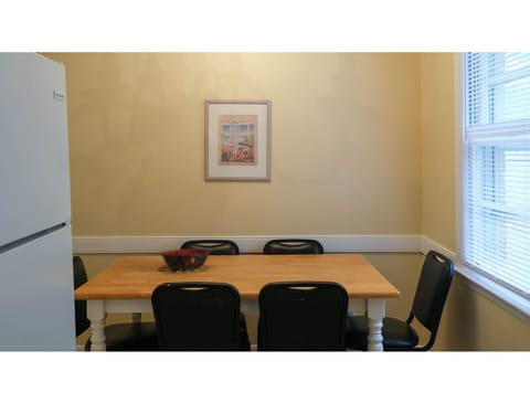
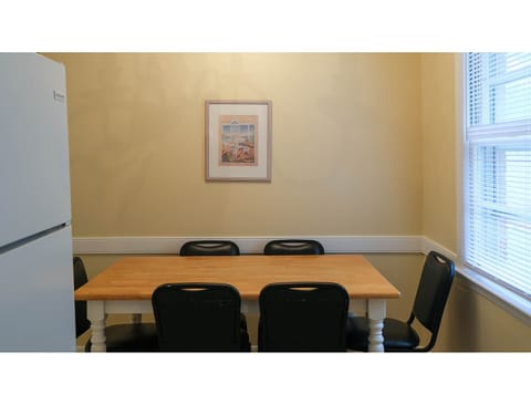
- decorative bowl [160,247,211,271]
